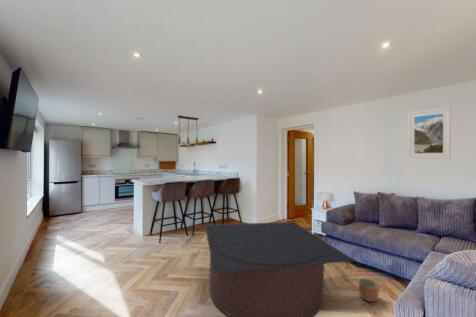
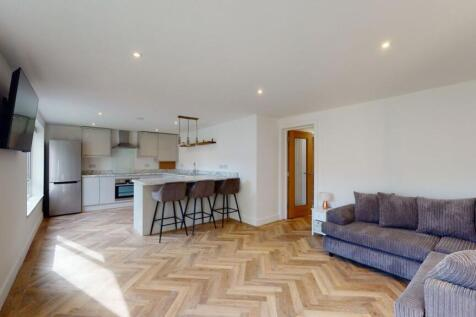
- coffee table [204,221,357,317]
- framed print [407,106,452,159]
- planter [358,277,380,303]
